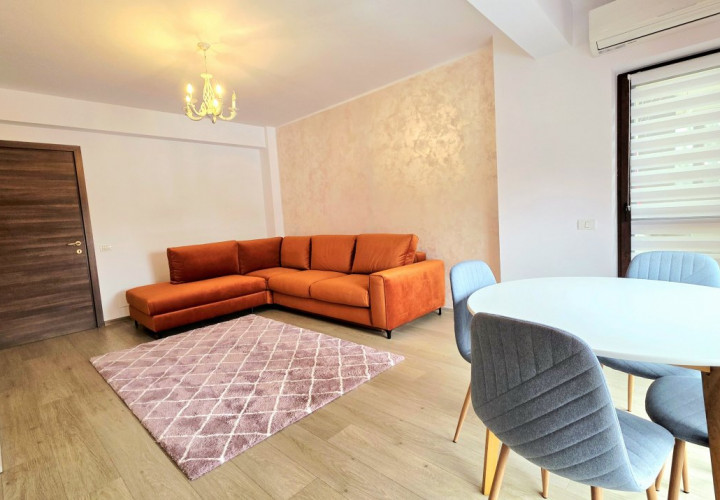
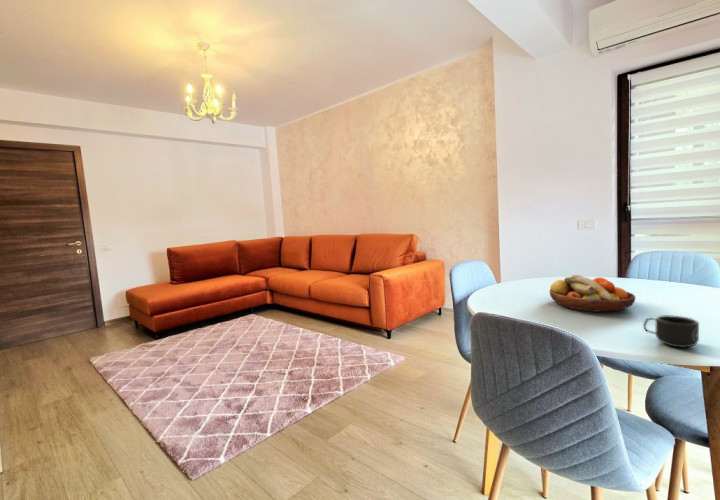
+ mug [643,314,700,349]
+ fruit bowl [549,274,637,313]
